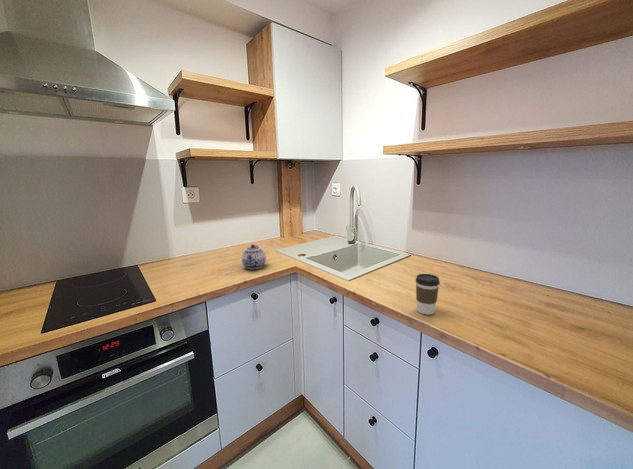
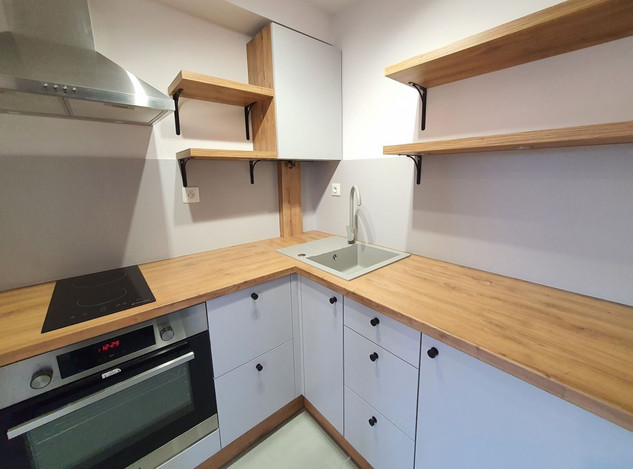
- coffee cup [415,273,441,316]
- teapot [241,243,267,270]
